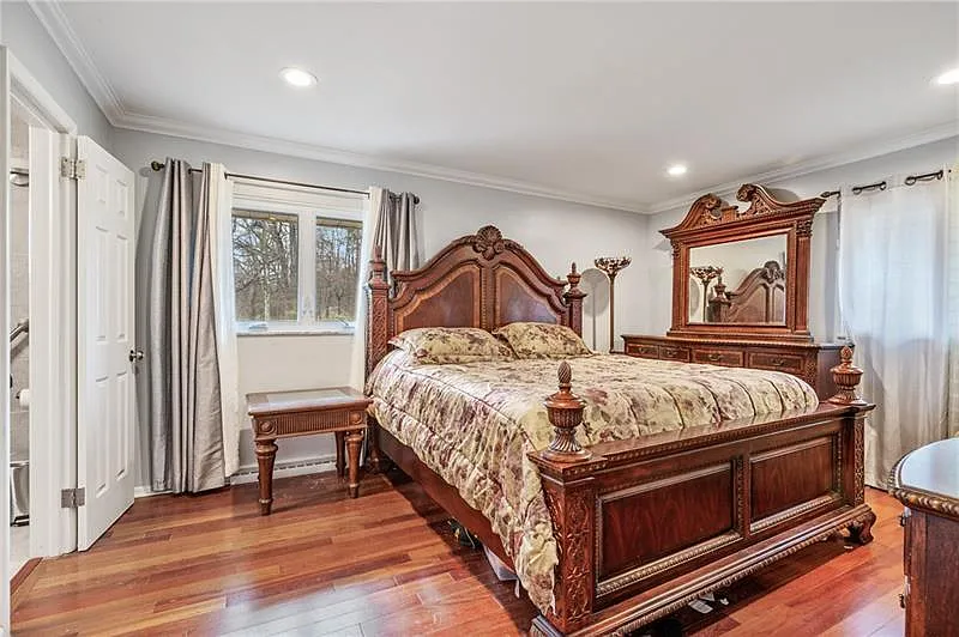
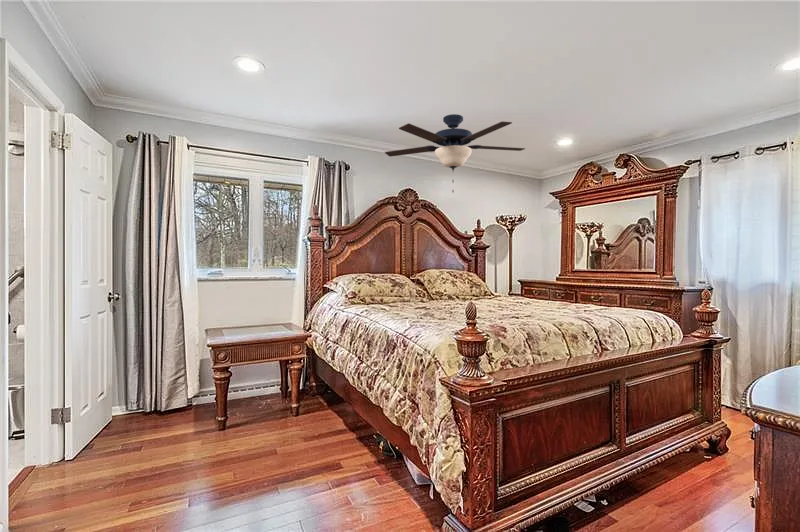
+ ceiling fan [384,113,526,194]
